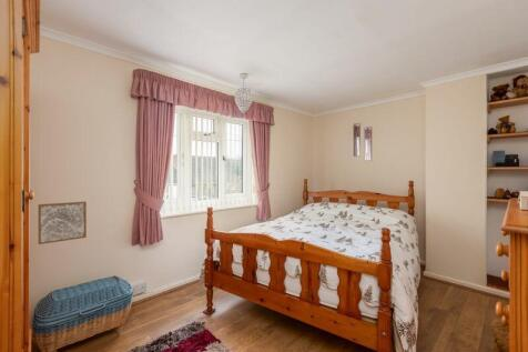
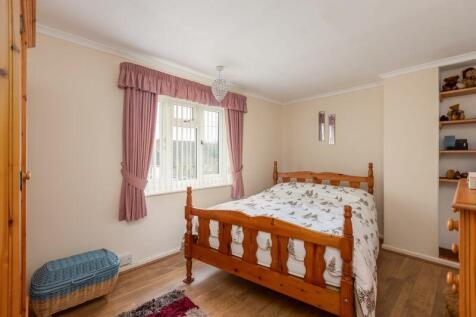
- wall art [37,201,88,245]
